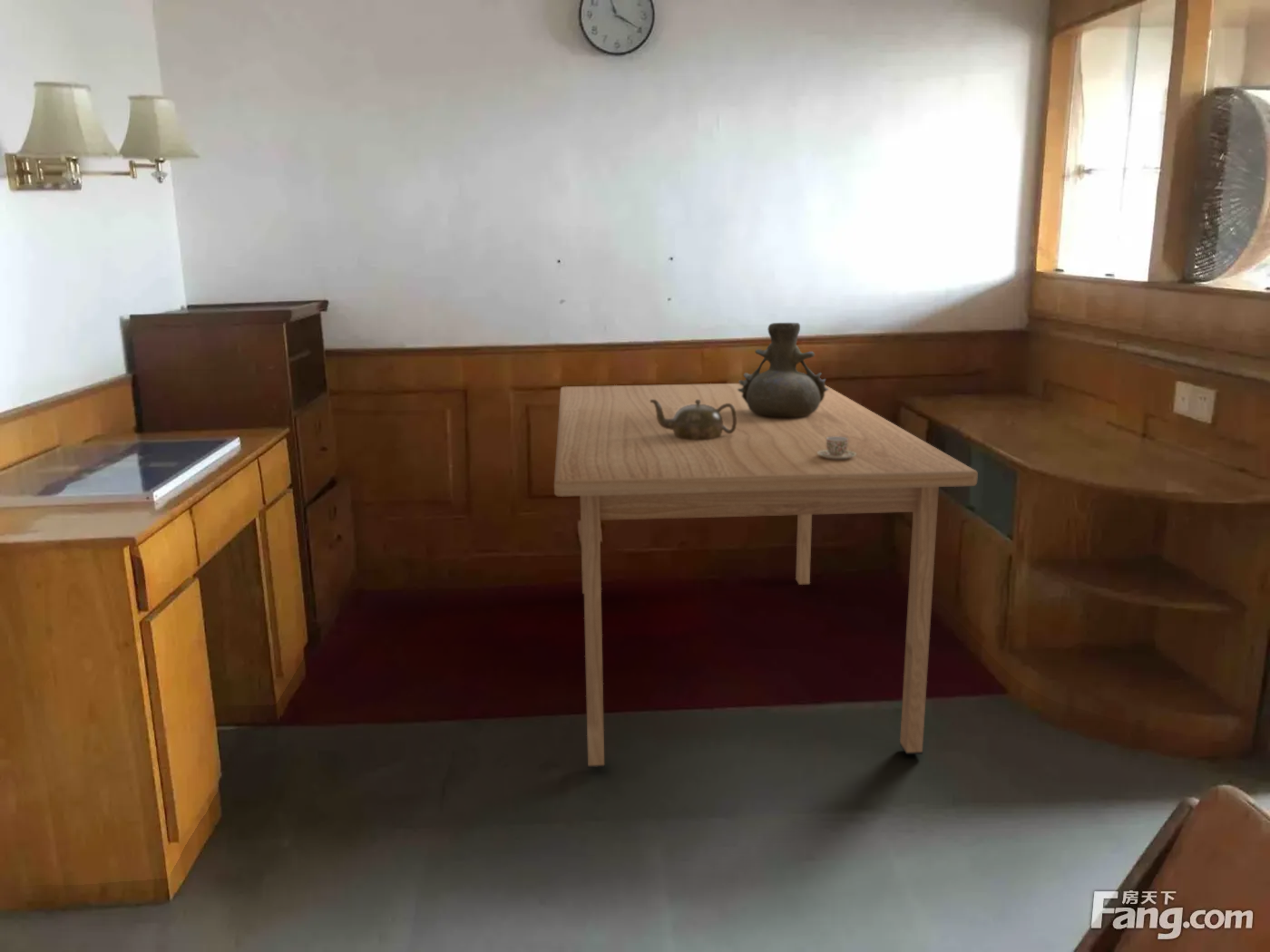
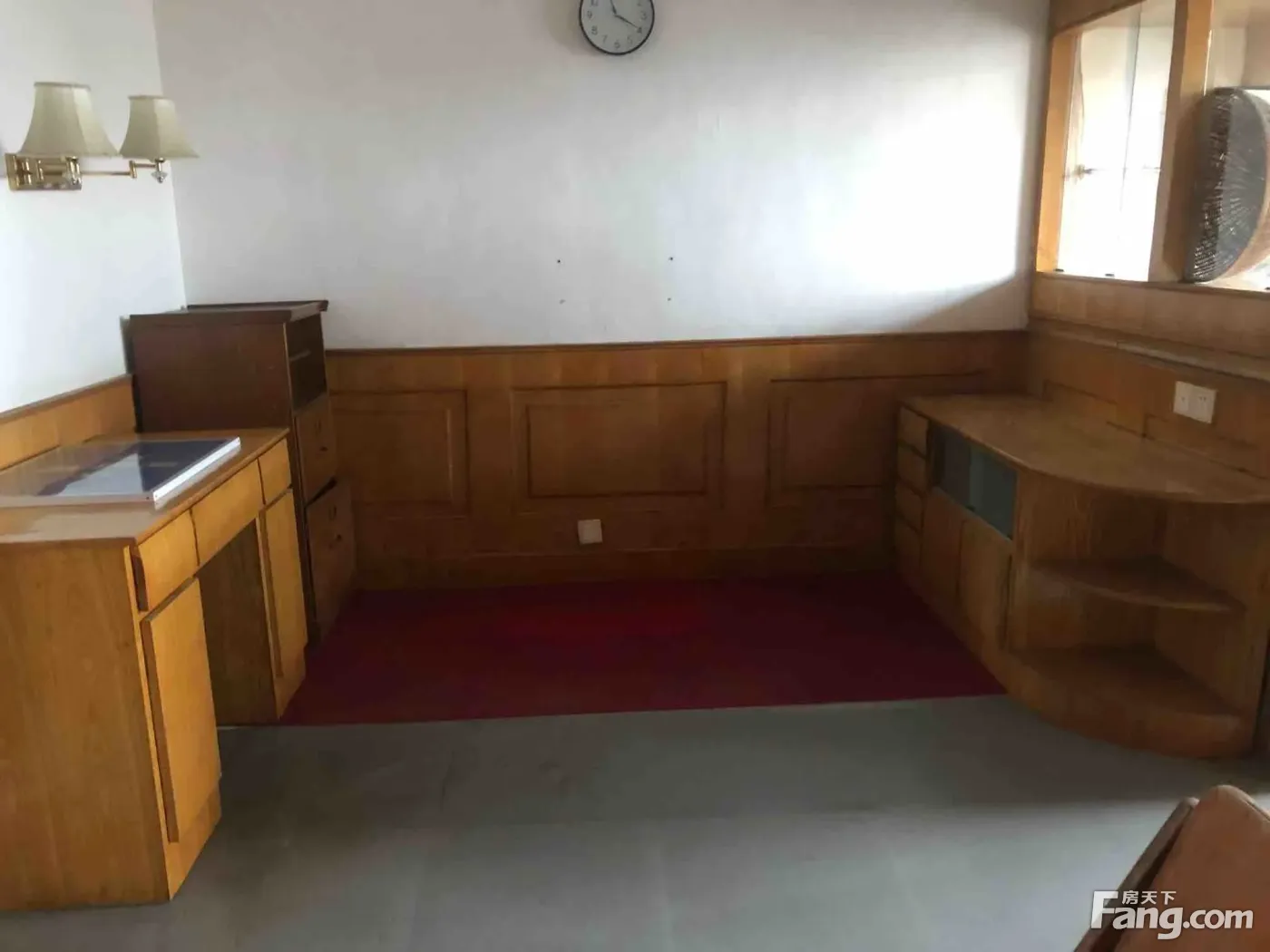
- vase [738,322,829,417]
- teapot [650,400,737,440]
- teacup [817,436,856,460]
- table [553,383,979,769]
